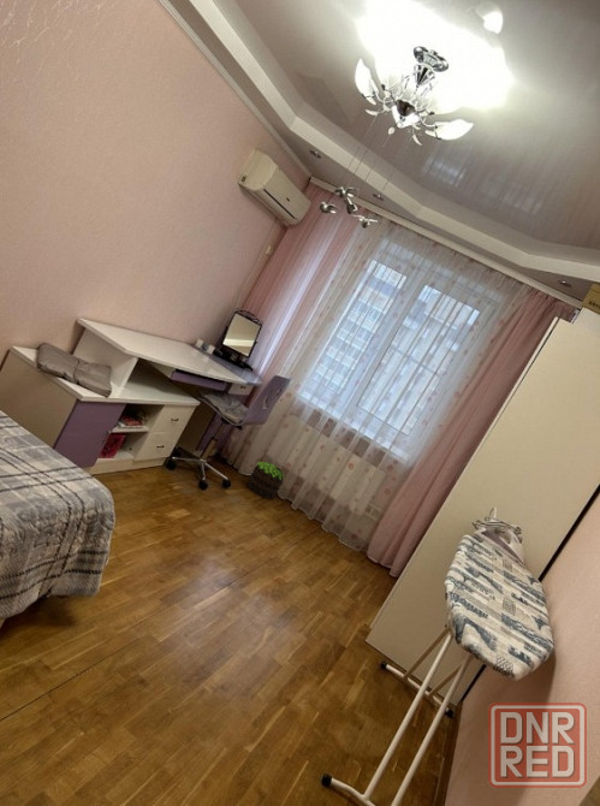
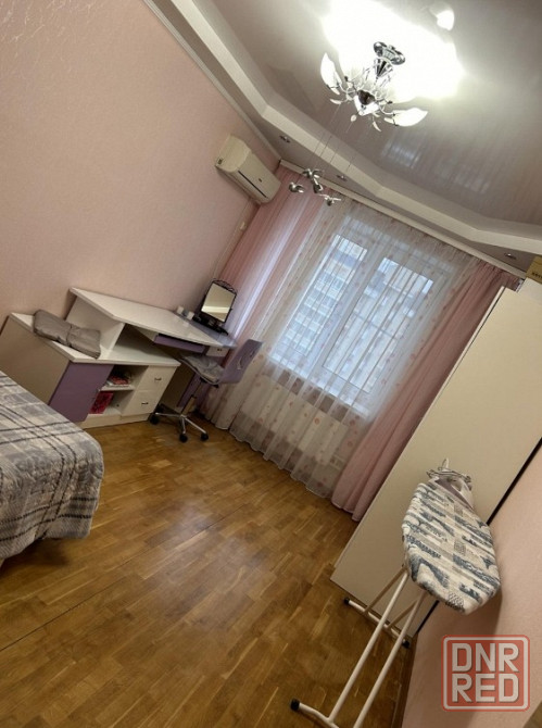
- potted plant [246,461,286,499]
